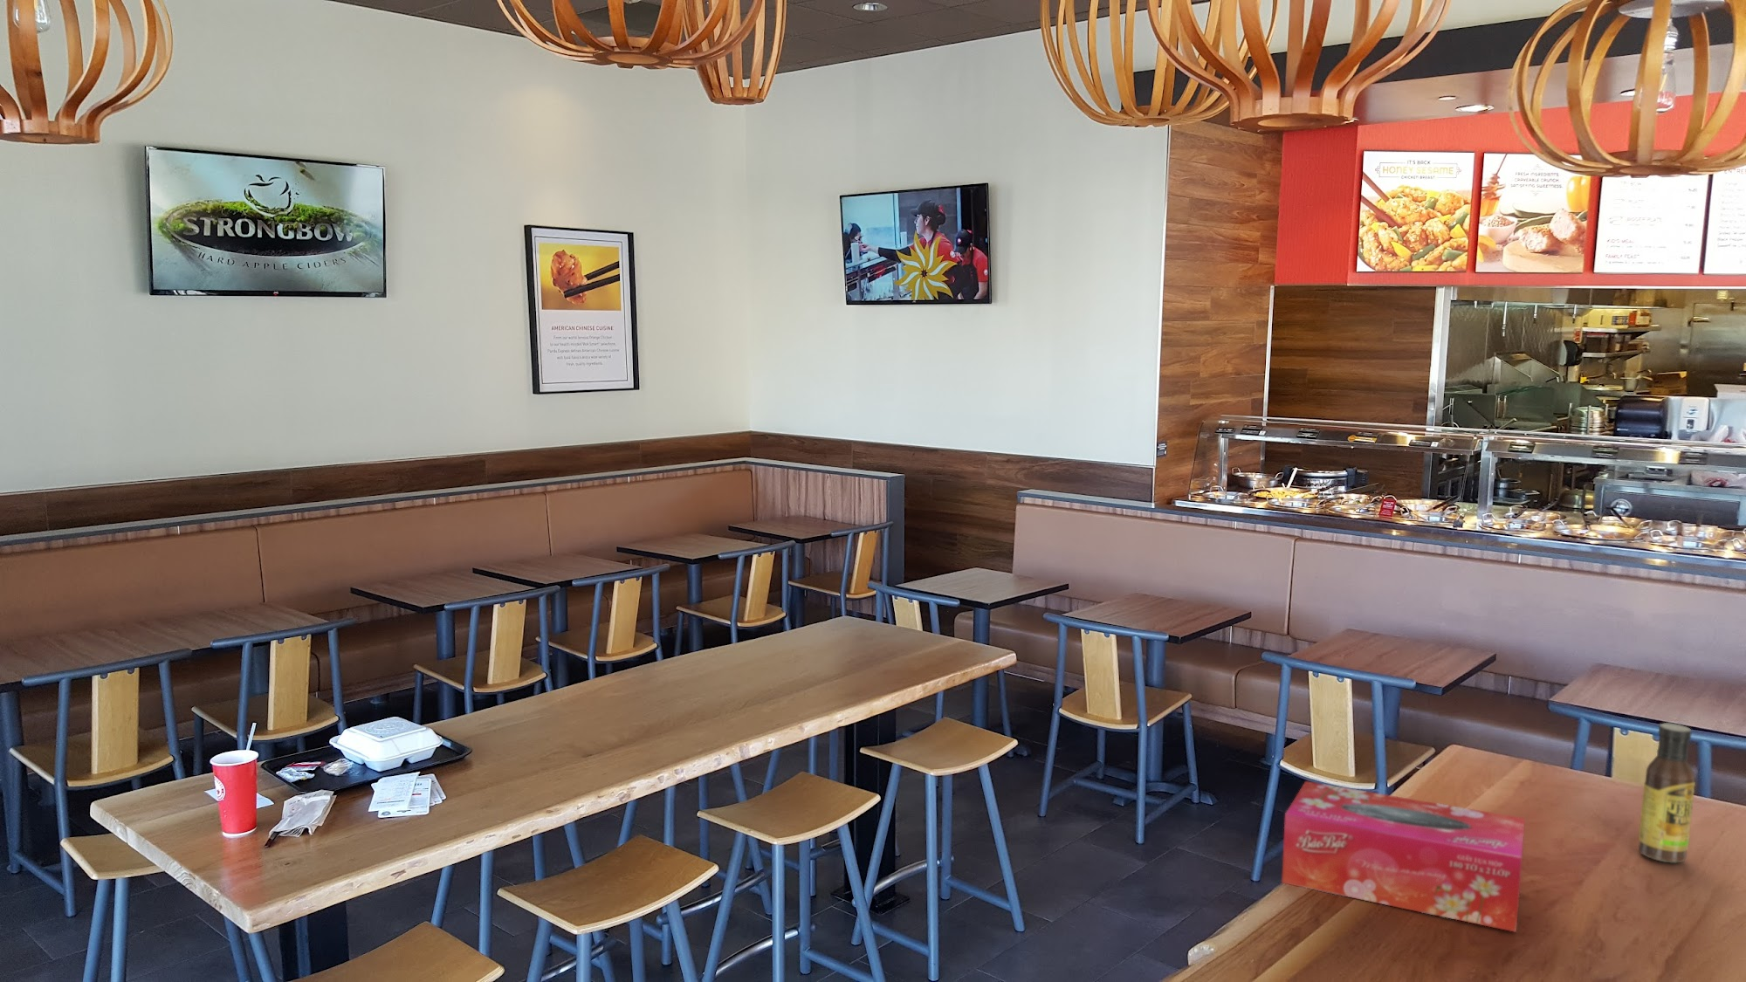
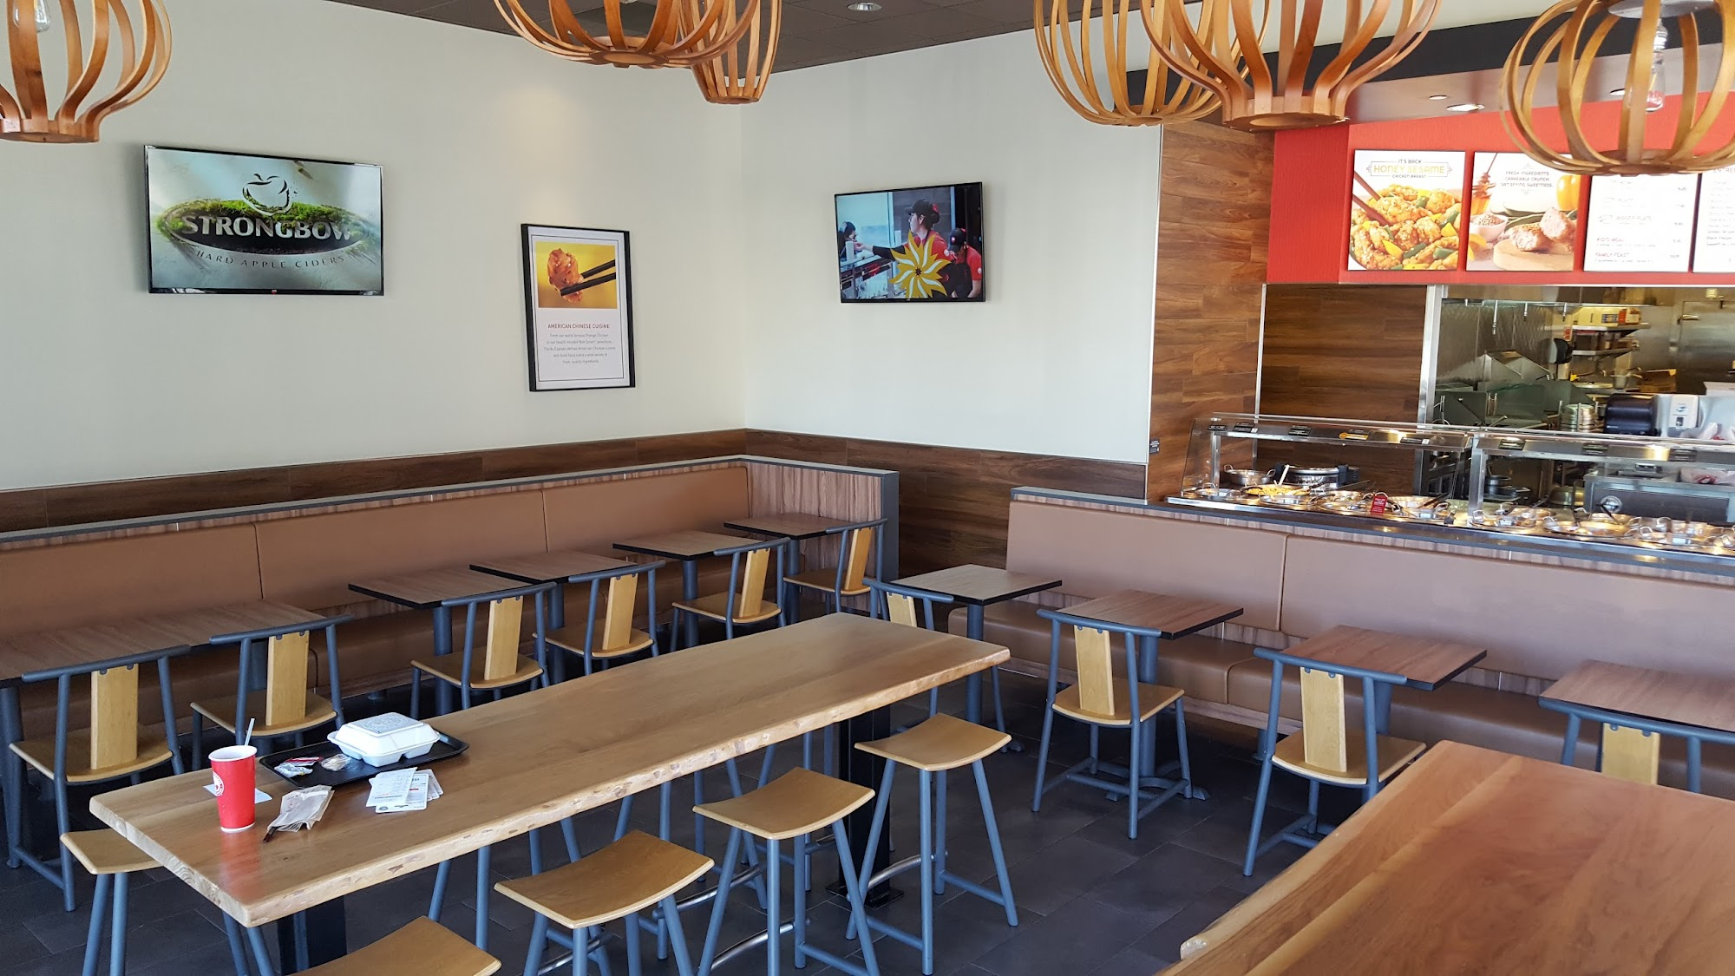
- sauce bottle [1638,723,1697,863]
- tissue box [1281,781,1527,933]
